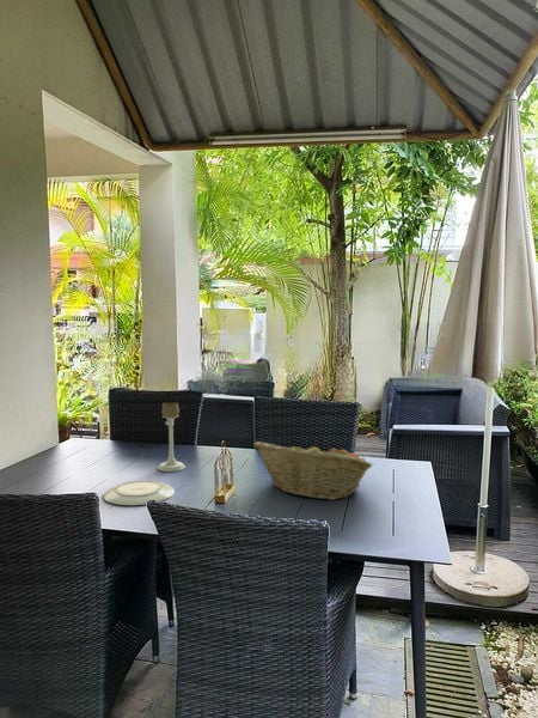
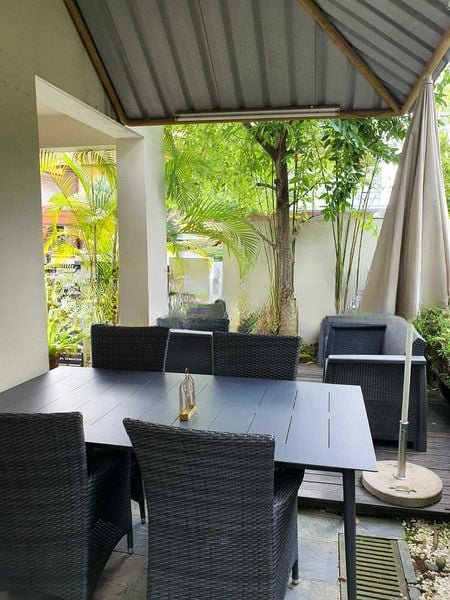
- plate [102,480,176,506]
- candle holder [157,401,187,473]
- fruit basket [252,440,374,501]
